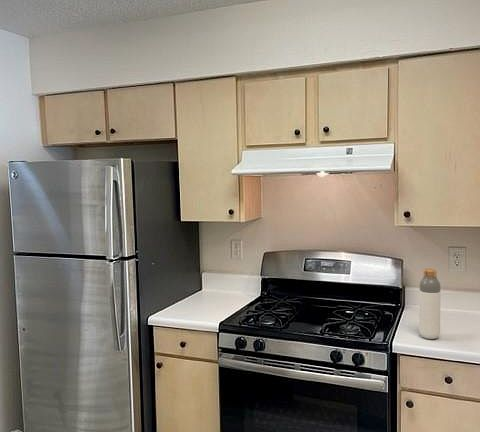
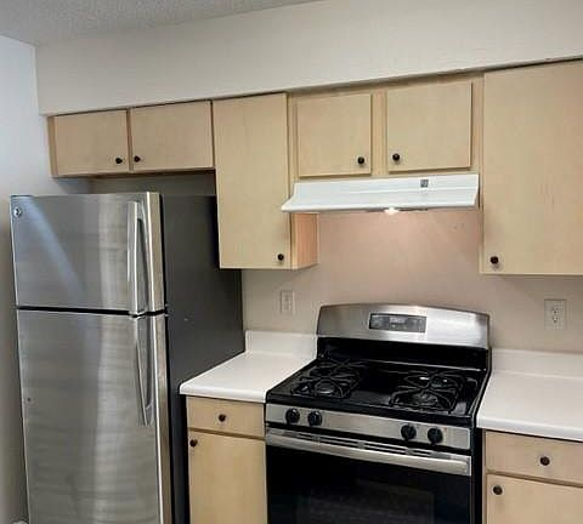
- bottle [418,267,441,340]
